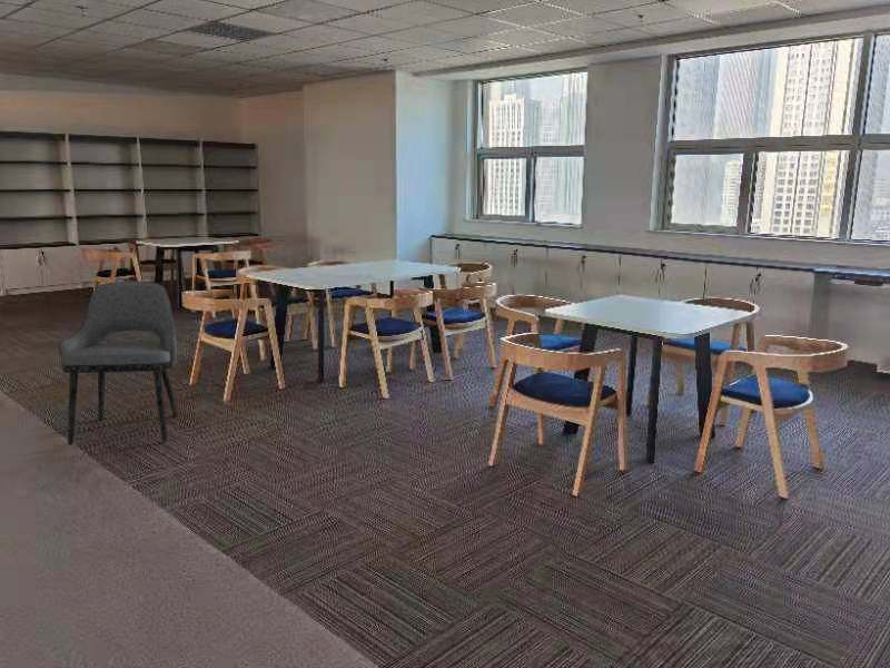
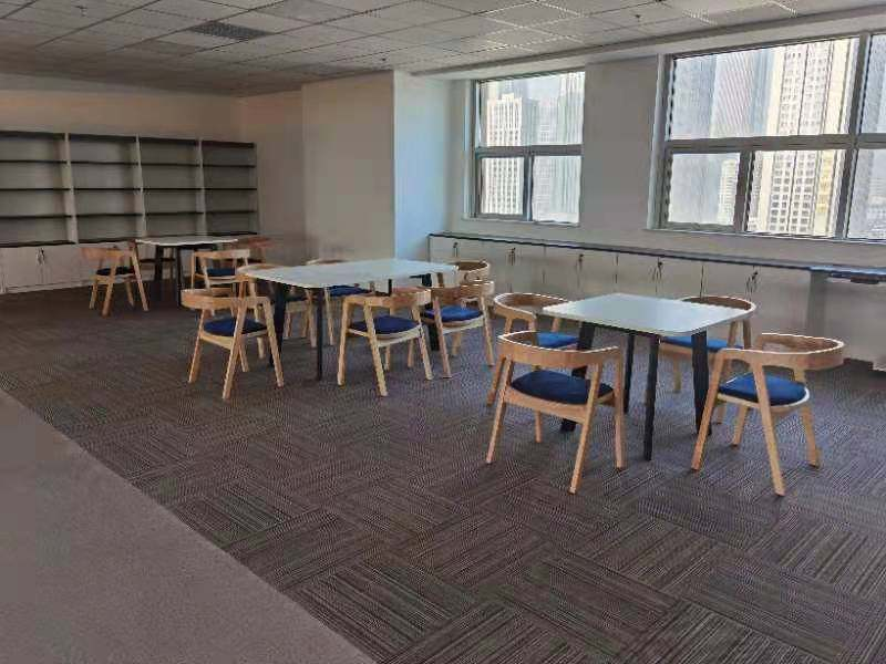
- dining chair [58,281,179,446]
